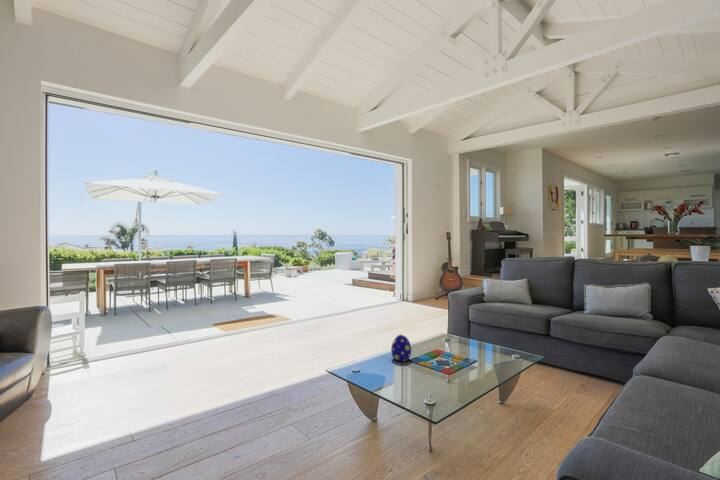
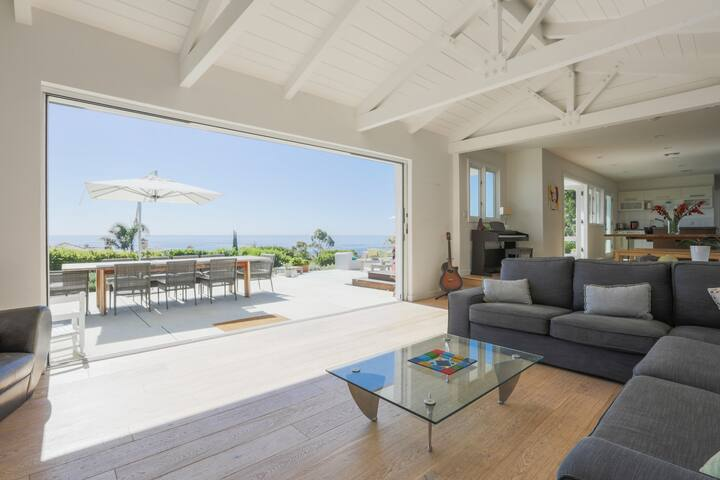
- decorative egg [390,334,412,362]
